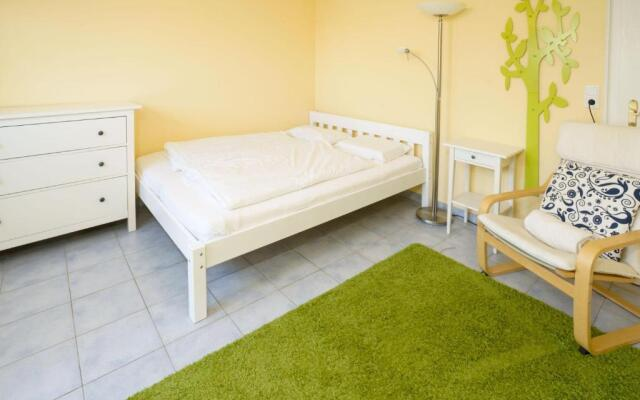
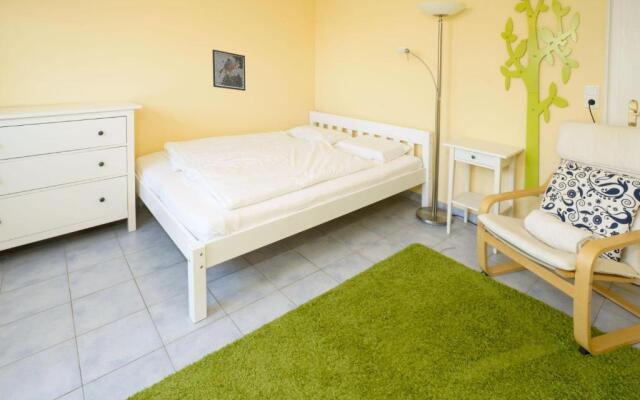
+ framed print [211,49,246,92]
